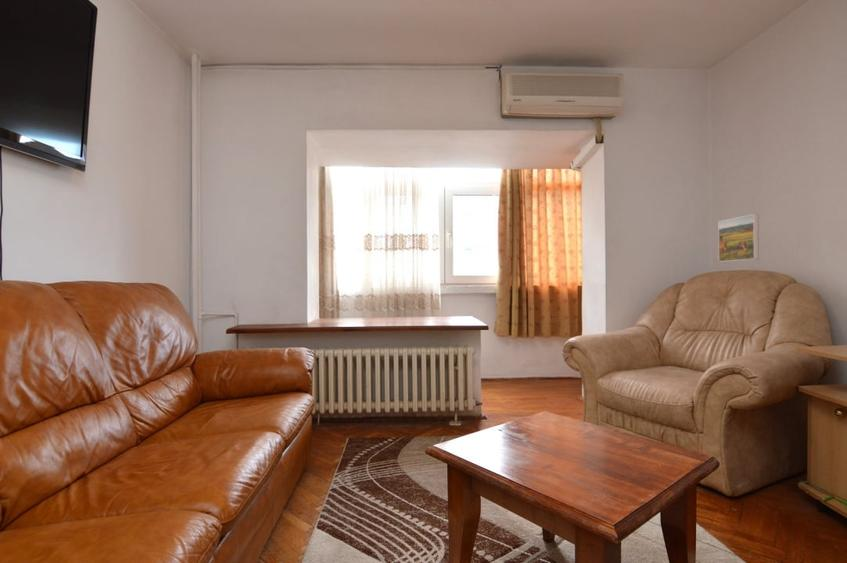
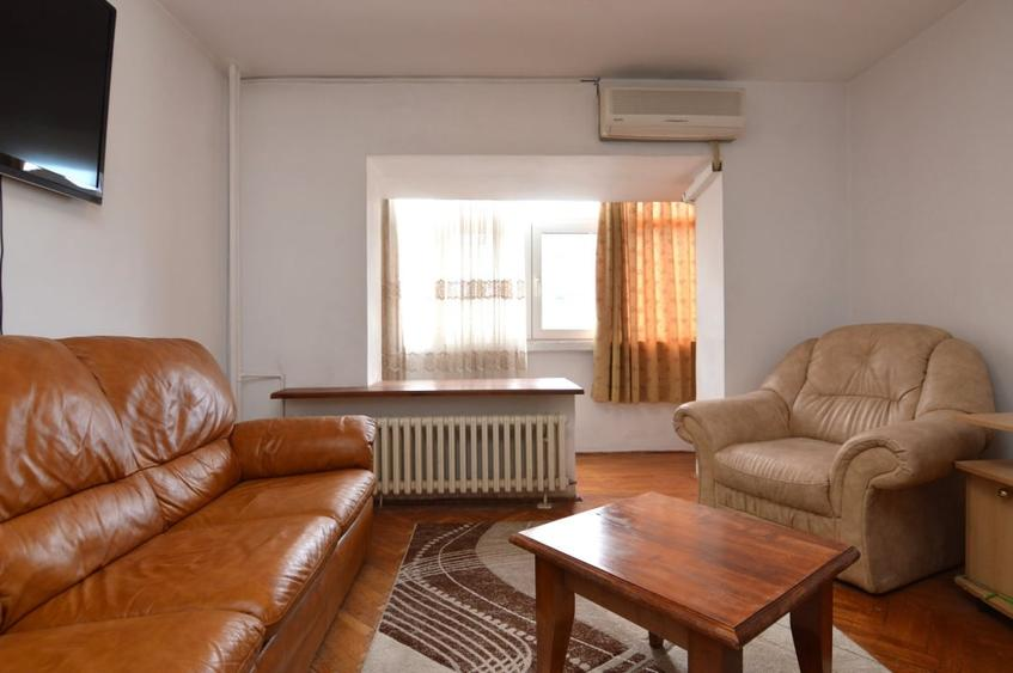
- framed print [717,213,760,263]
